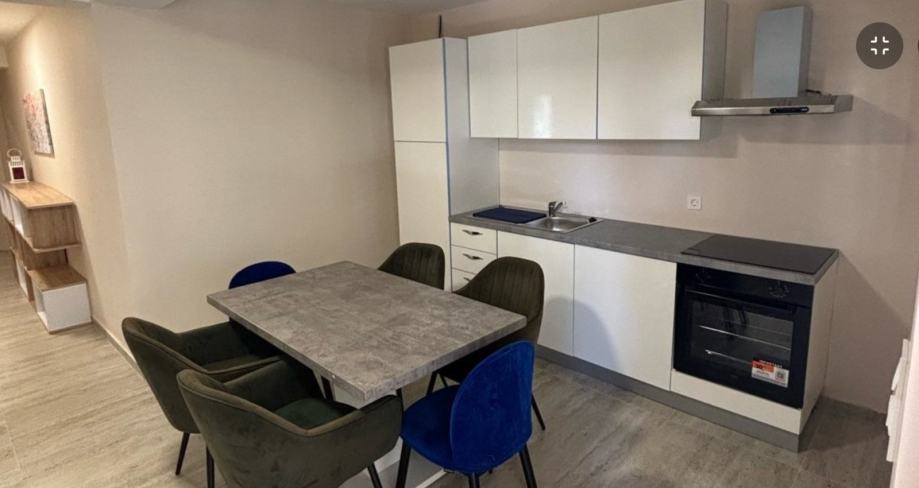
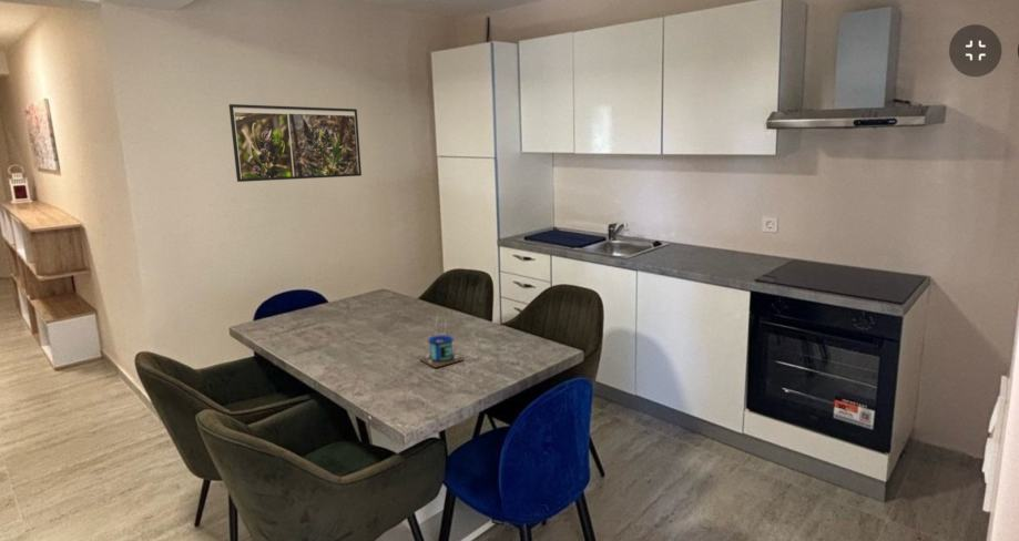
+ mug [419,313,465,369]
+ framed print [228,103,363,183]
